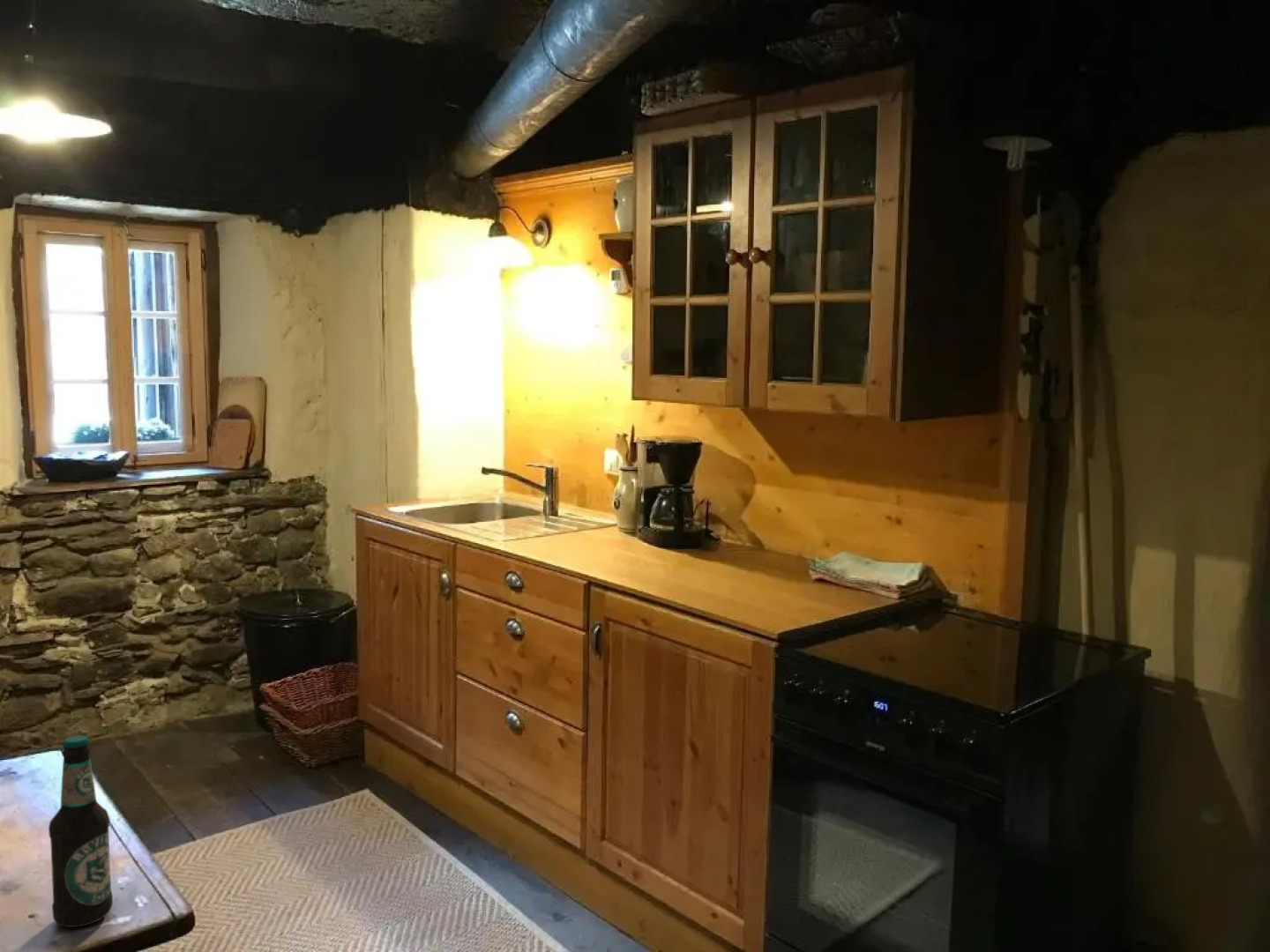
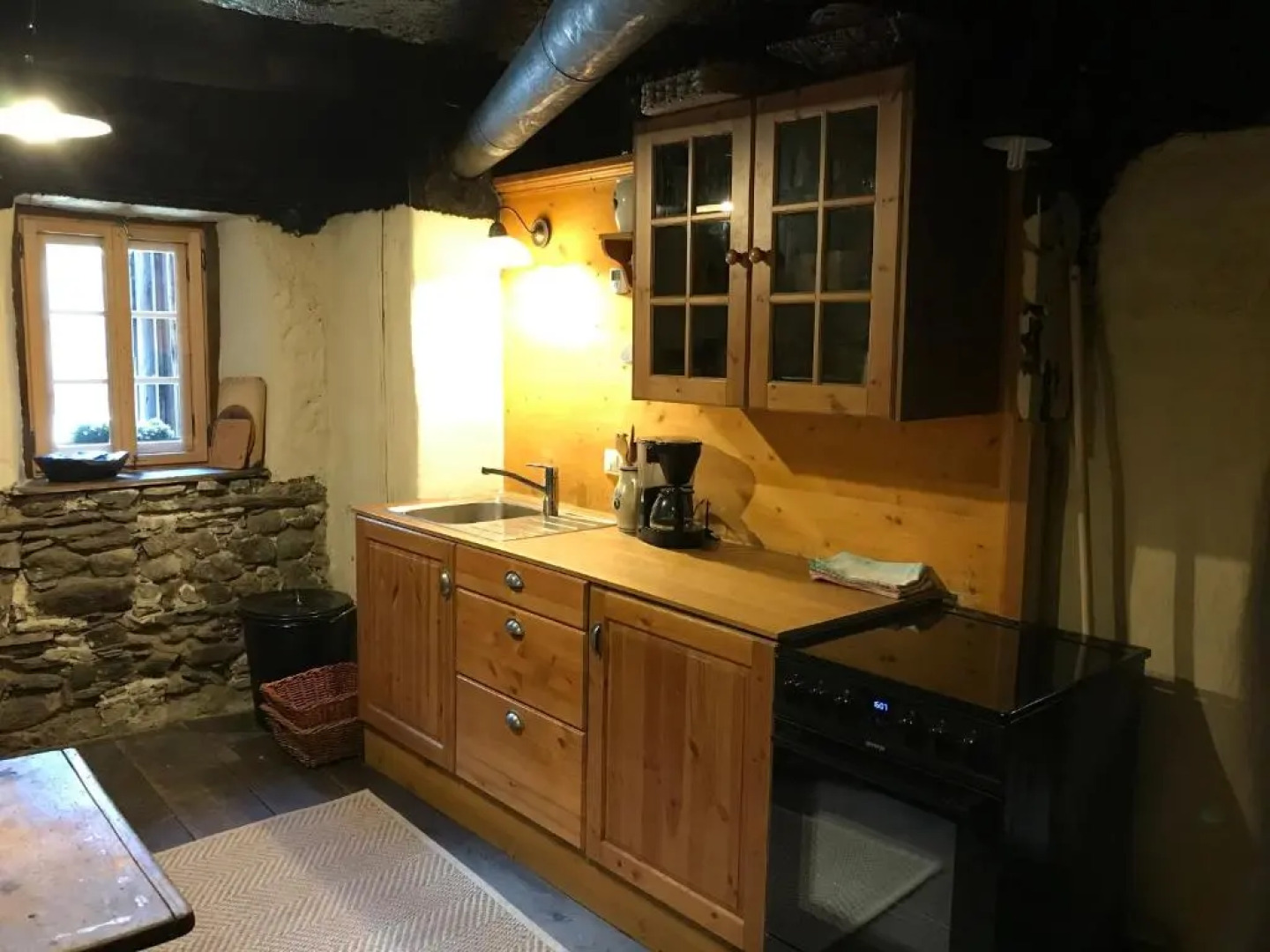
- bottle [48,734,114,928]
